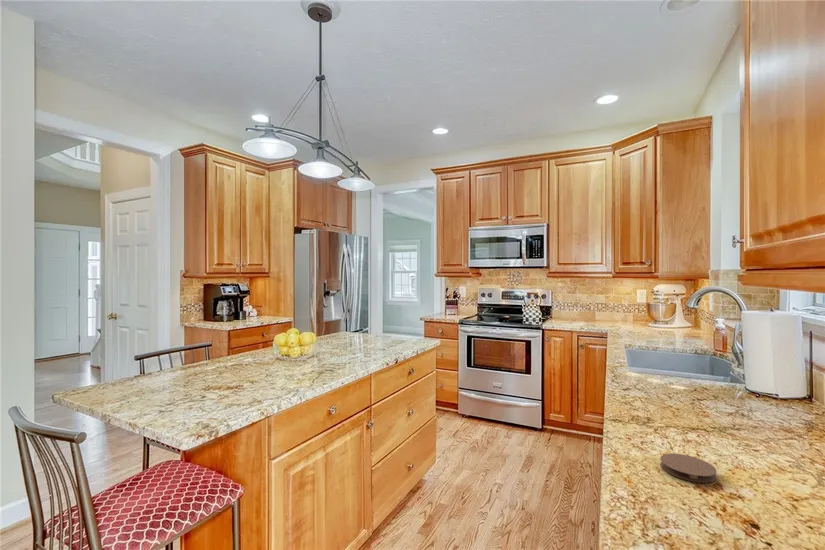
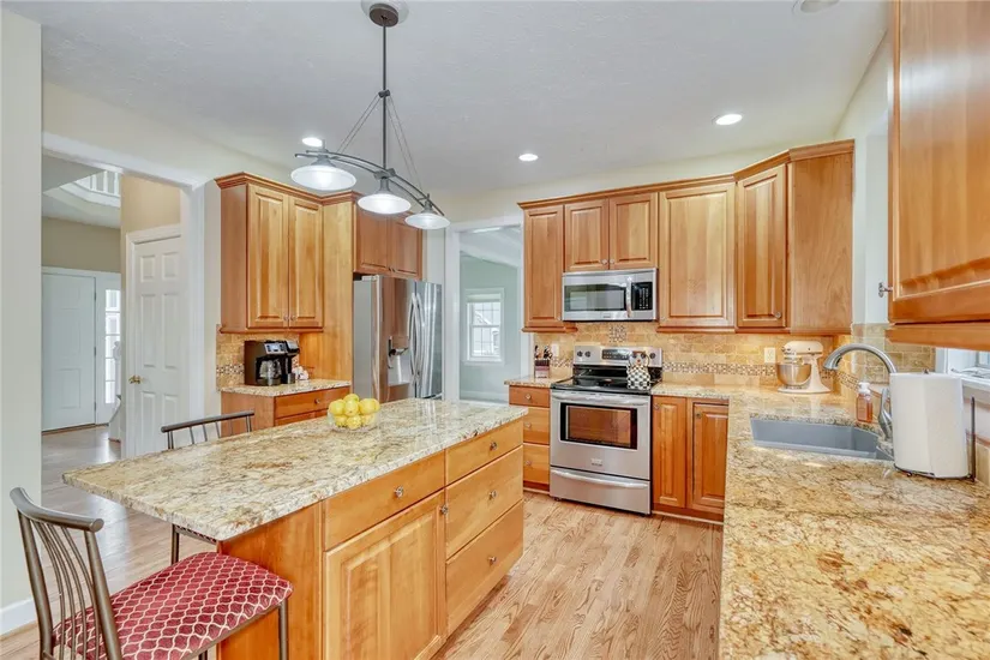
- coaster [659,452,718,484]
